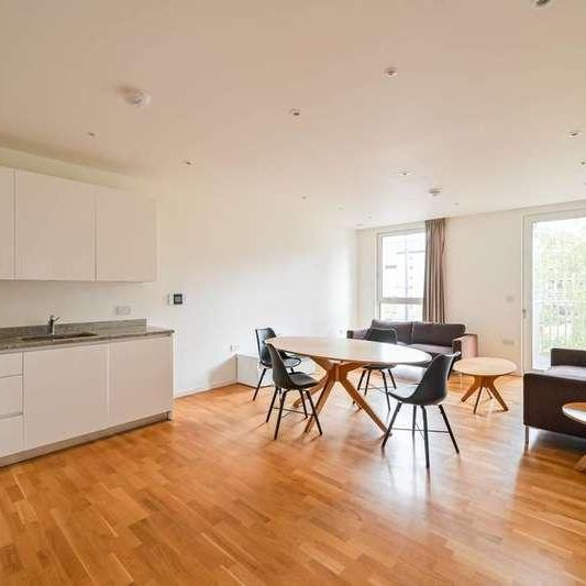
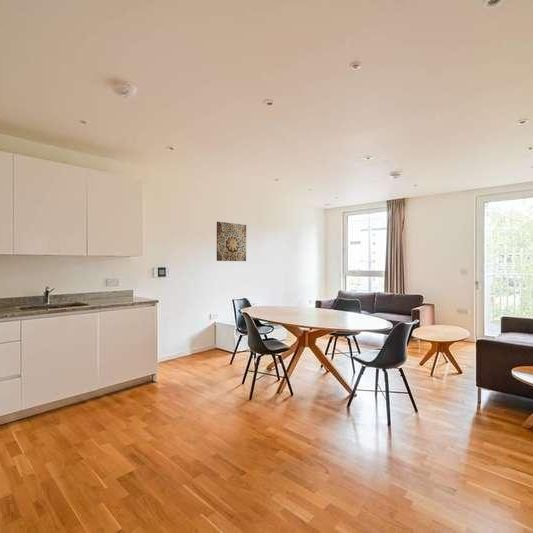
+ wall art [216,221,247,262]
